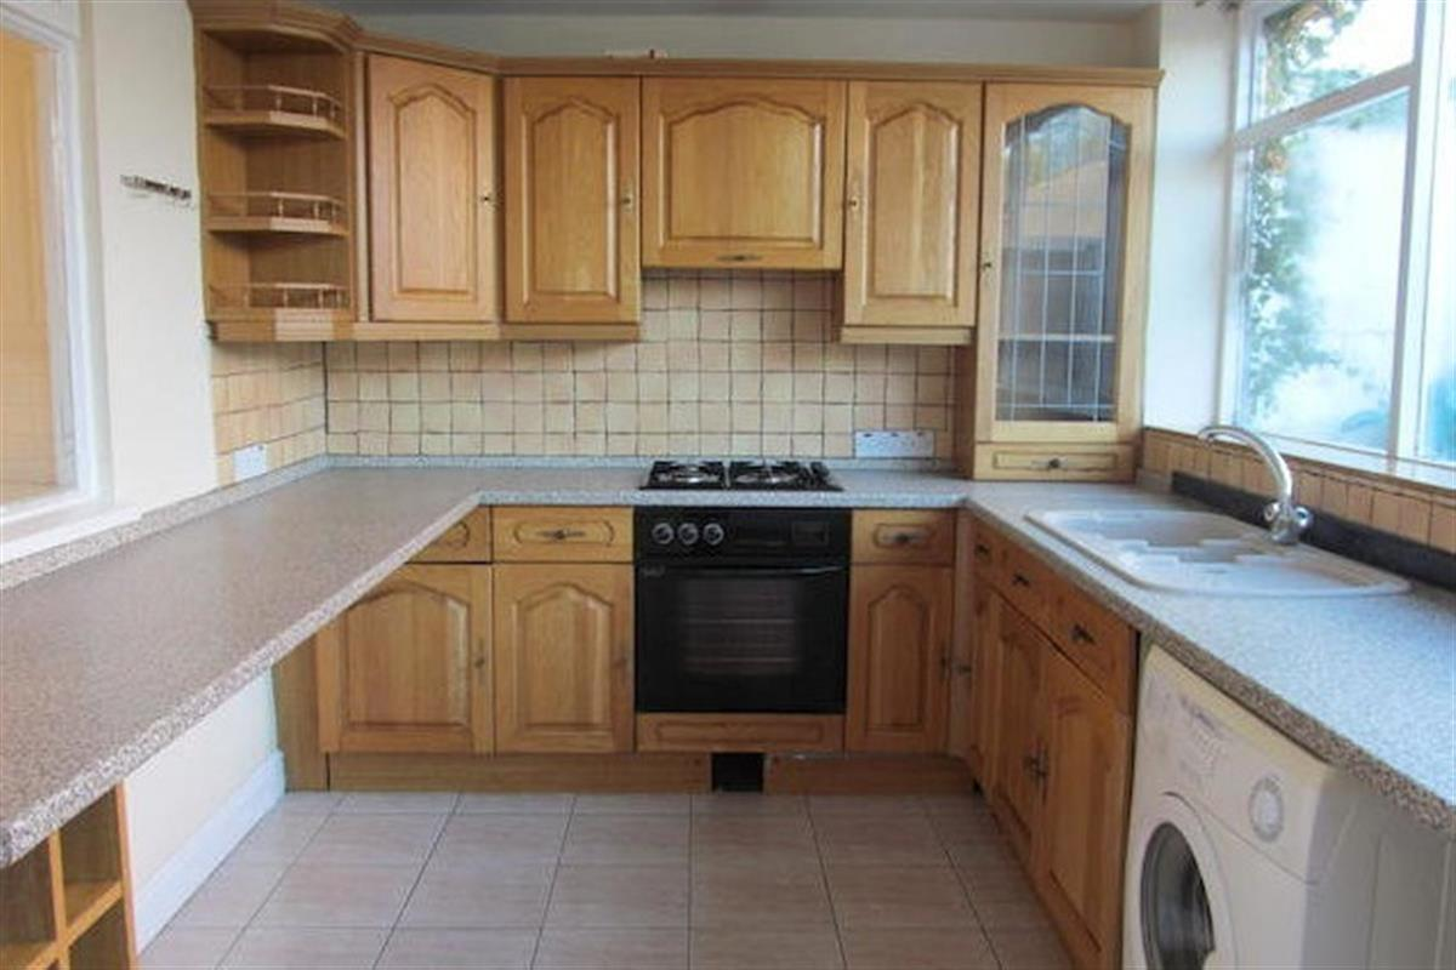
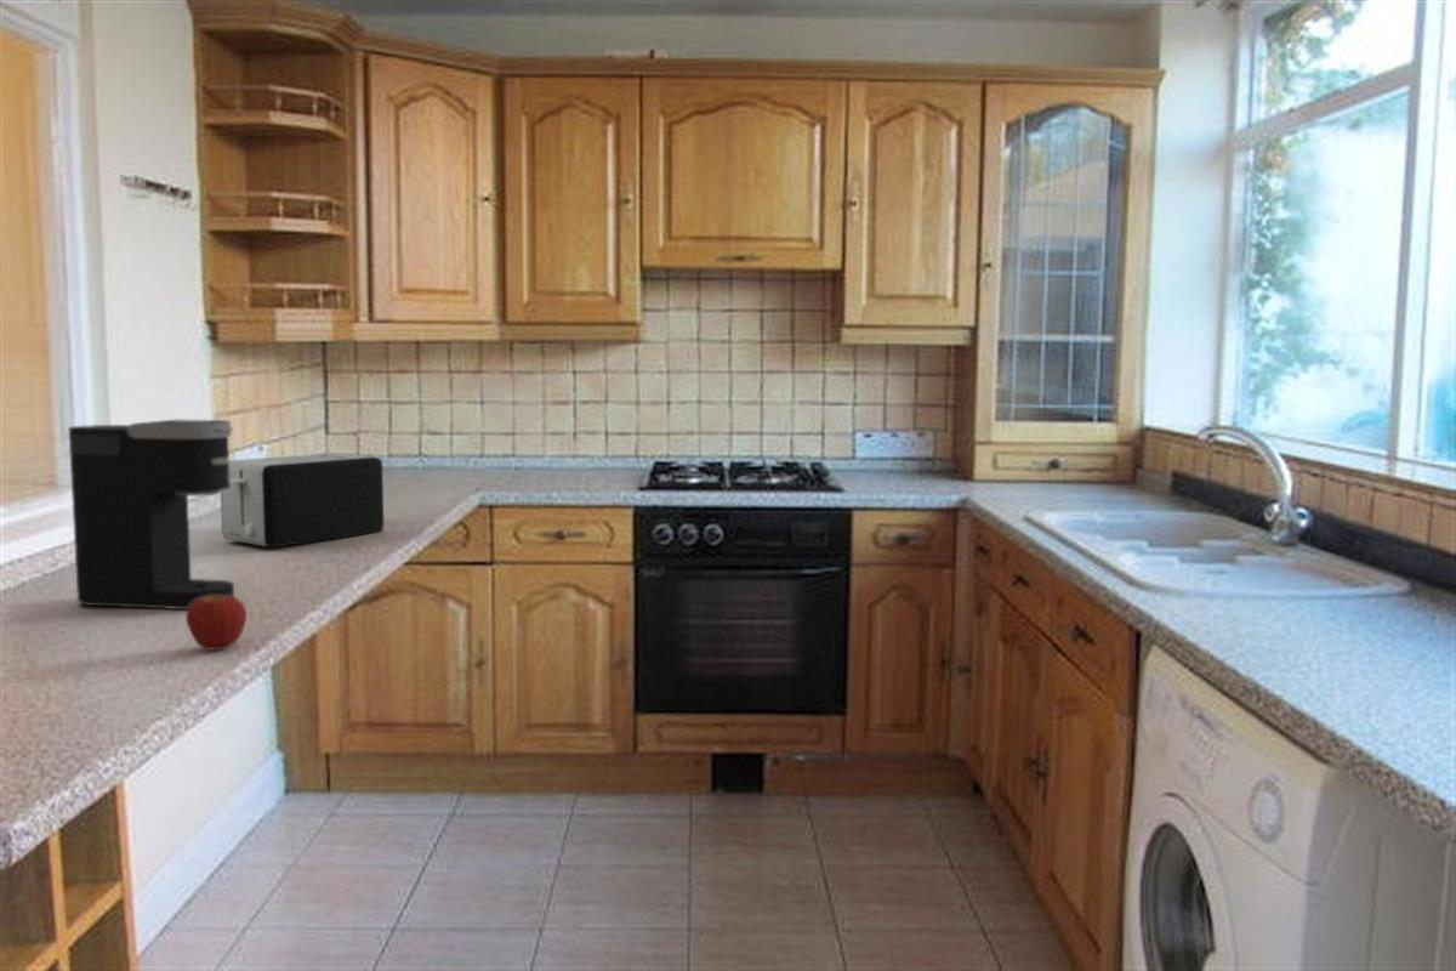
+ toaster [220,452,385,549]
+ apple [184,595,248,651]
+ coffee maker [68,419,235,611]
